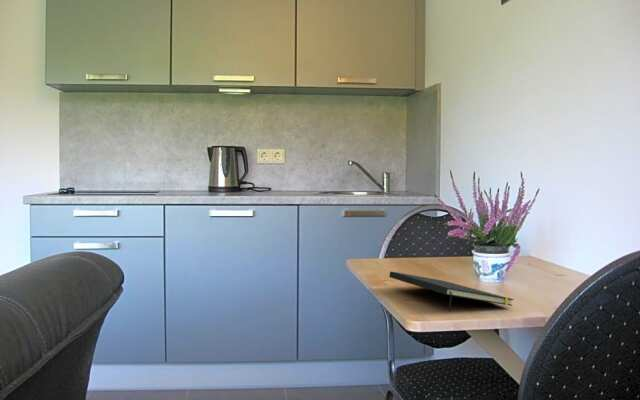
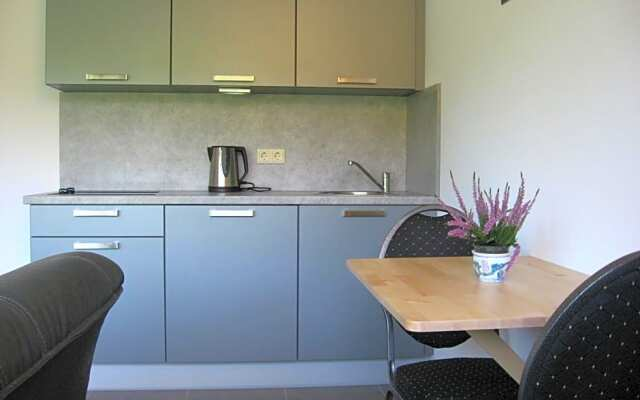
- notepad [388,271,514,313]
